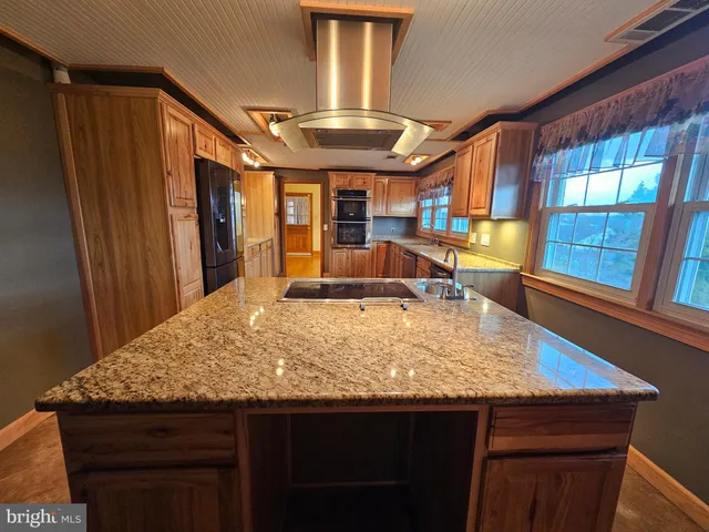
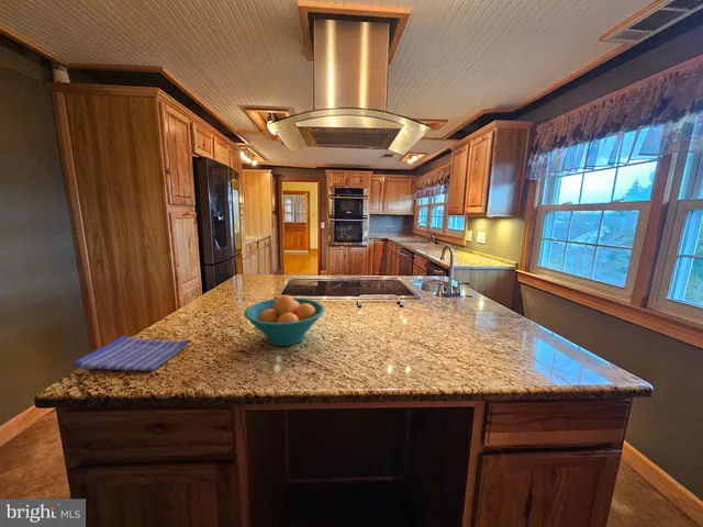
+ dish towel [72,335,189,372]
+ fruit bowl [243,294,325,347]
